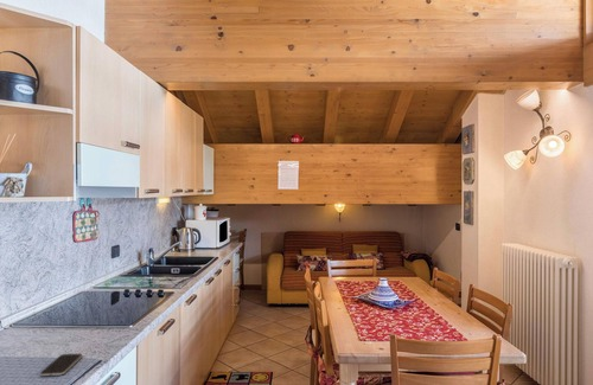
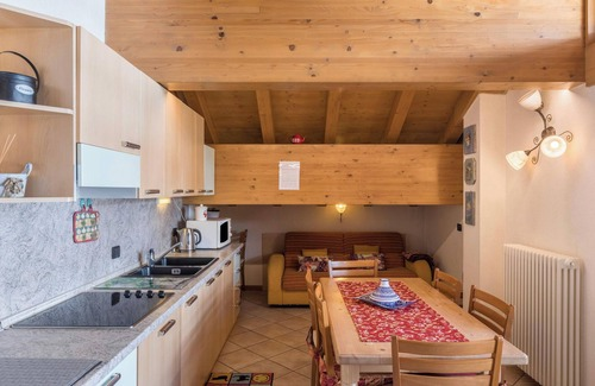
- smartphone [39,353,83,377]
